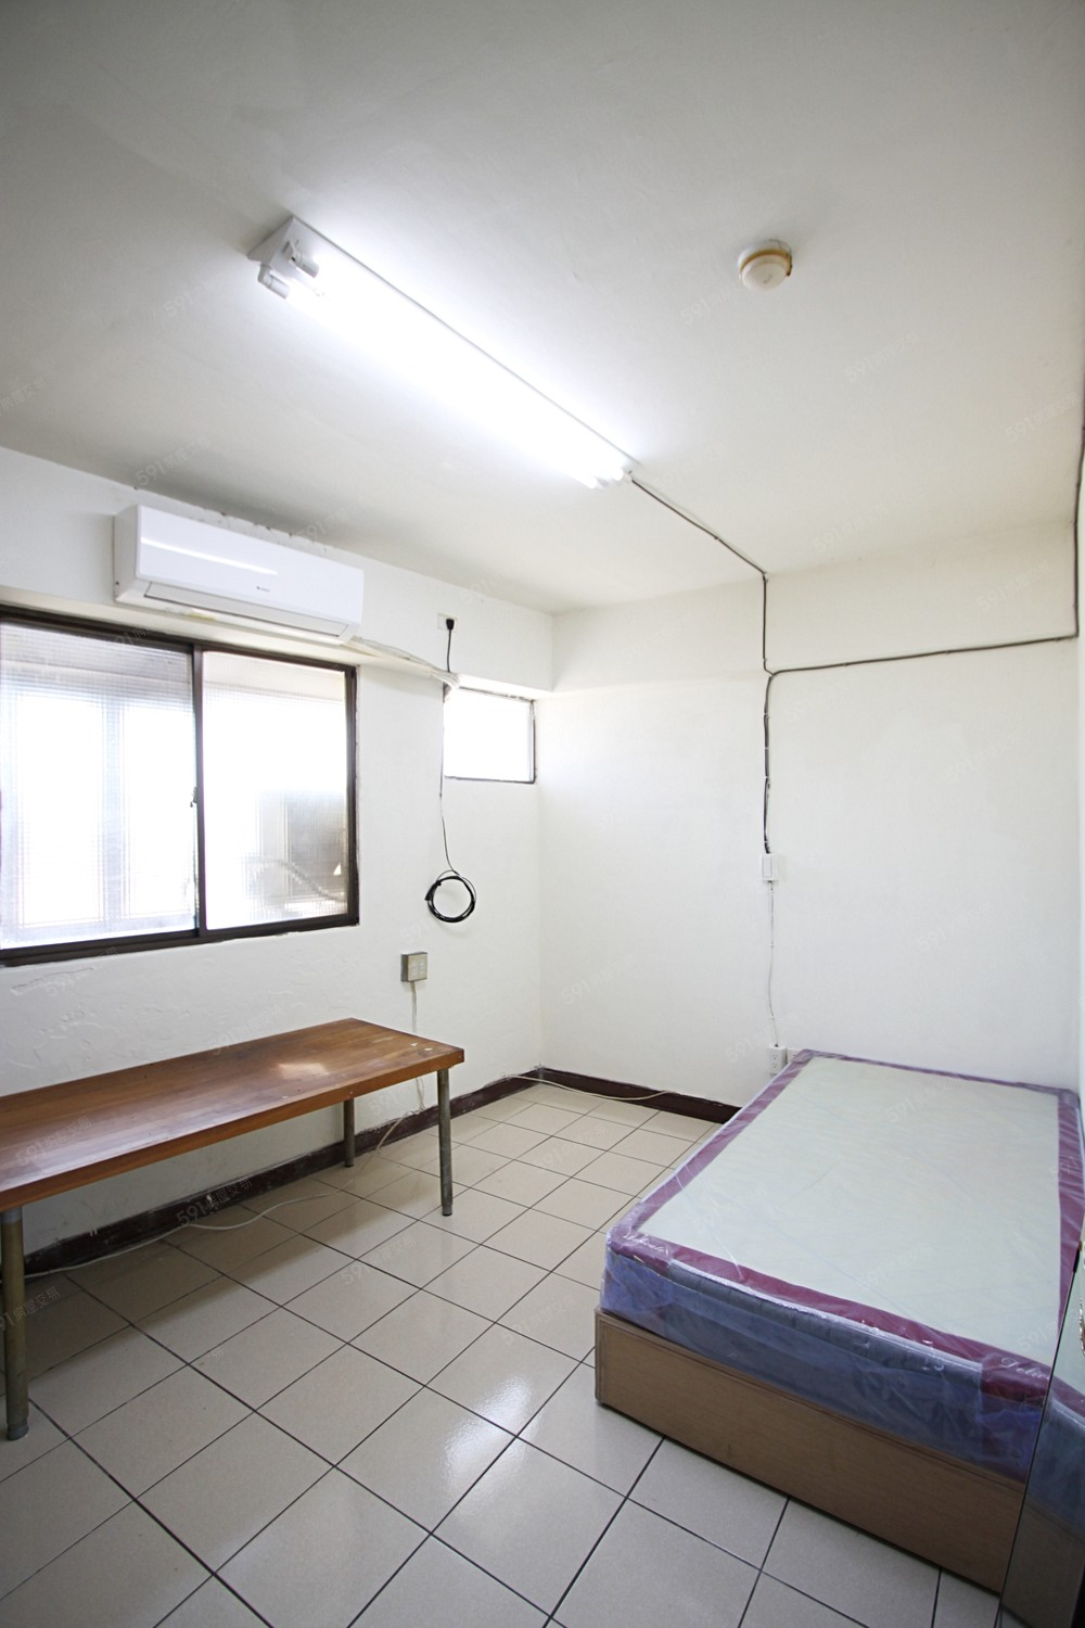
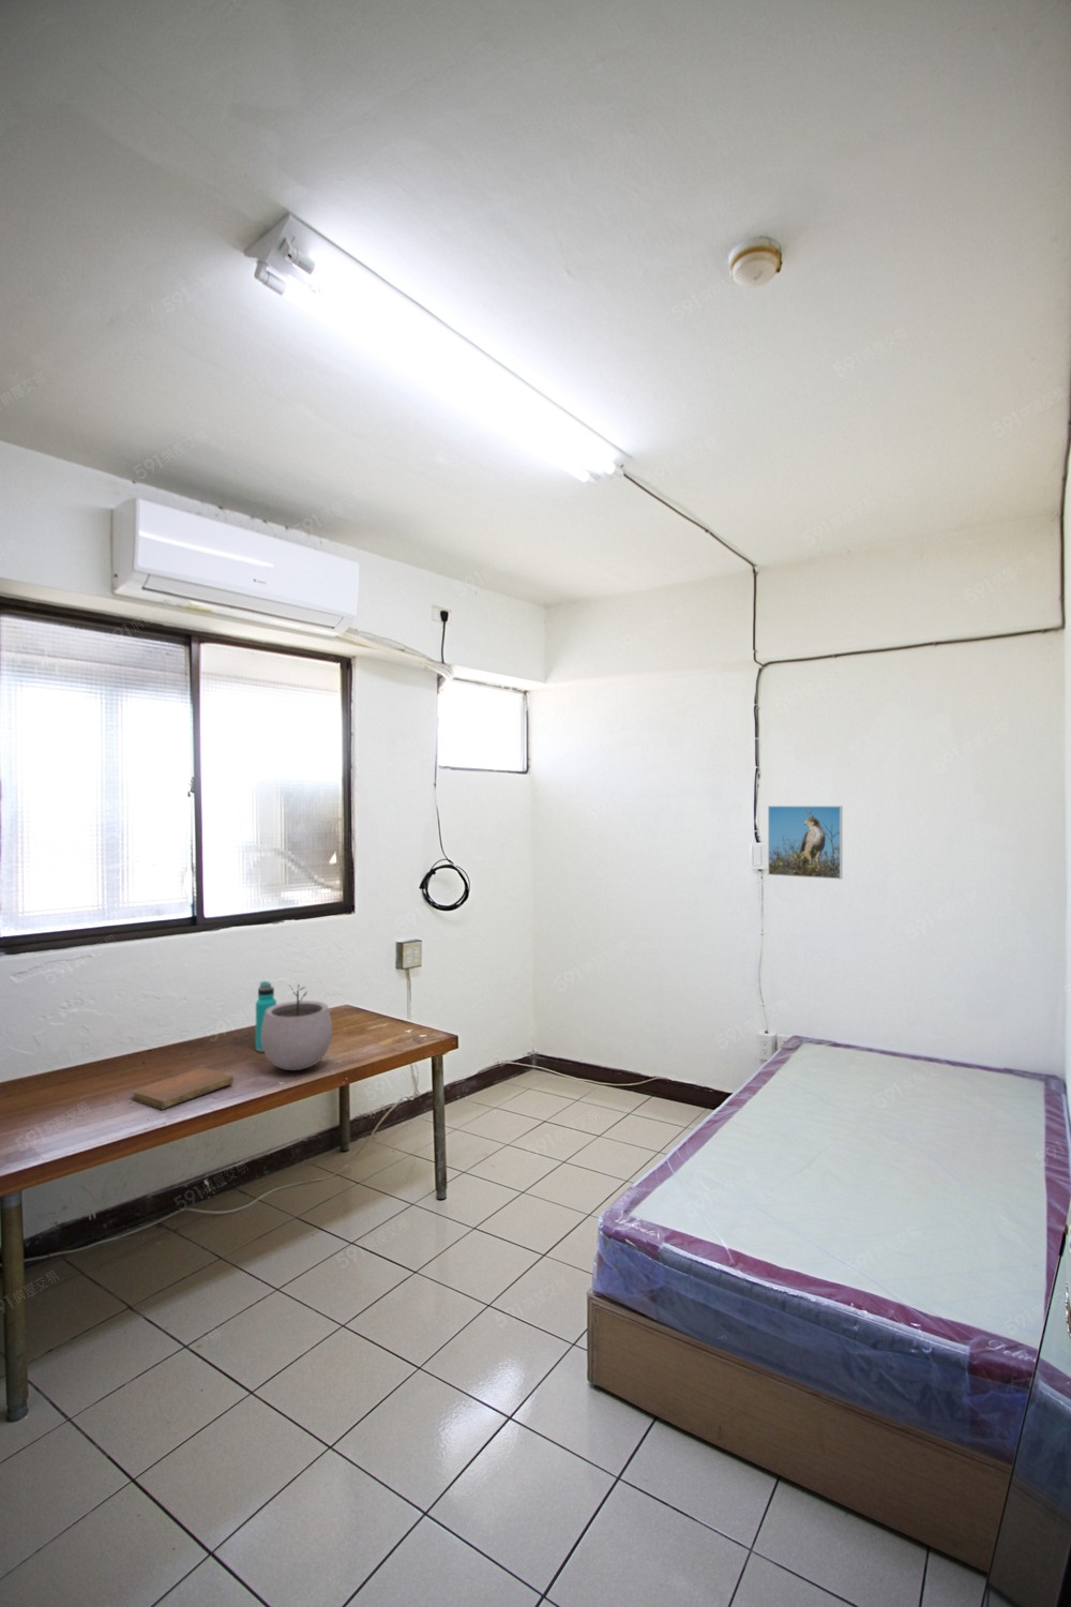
+ notebook [130,1067,234,1111]
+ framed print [767,805,843,881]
+ plant pot [262,983,333,1071]
+ water bottle [255,980,277,1053]
